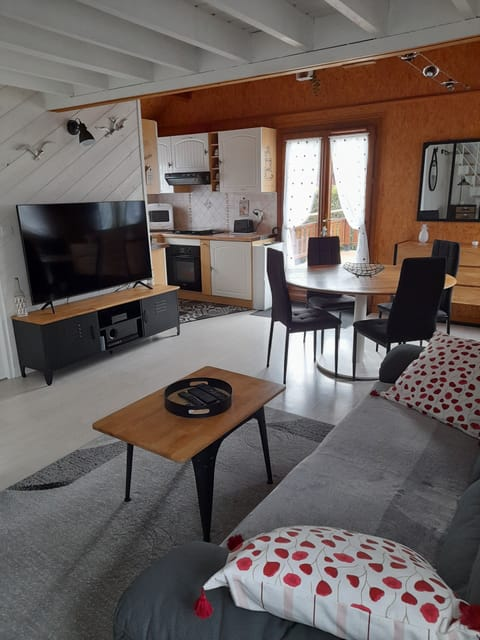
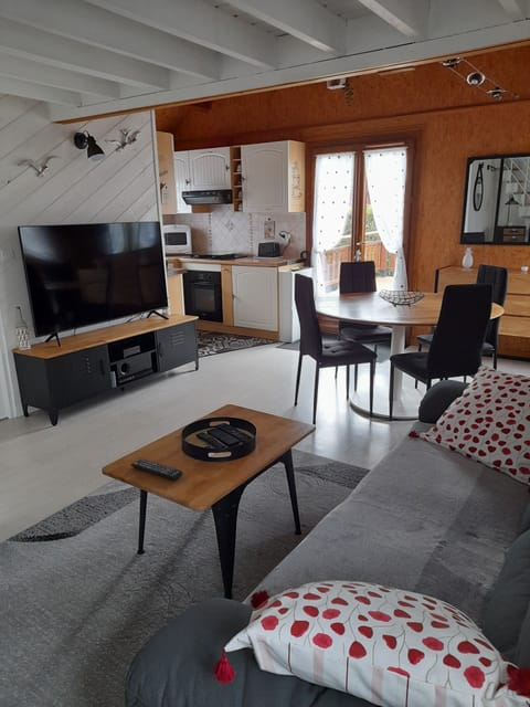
+ remote control [130,457,183,482]
